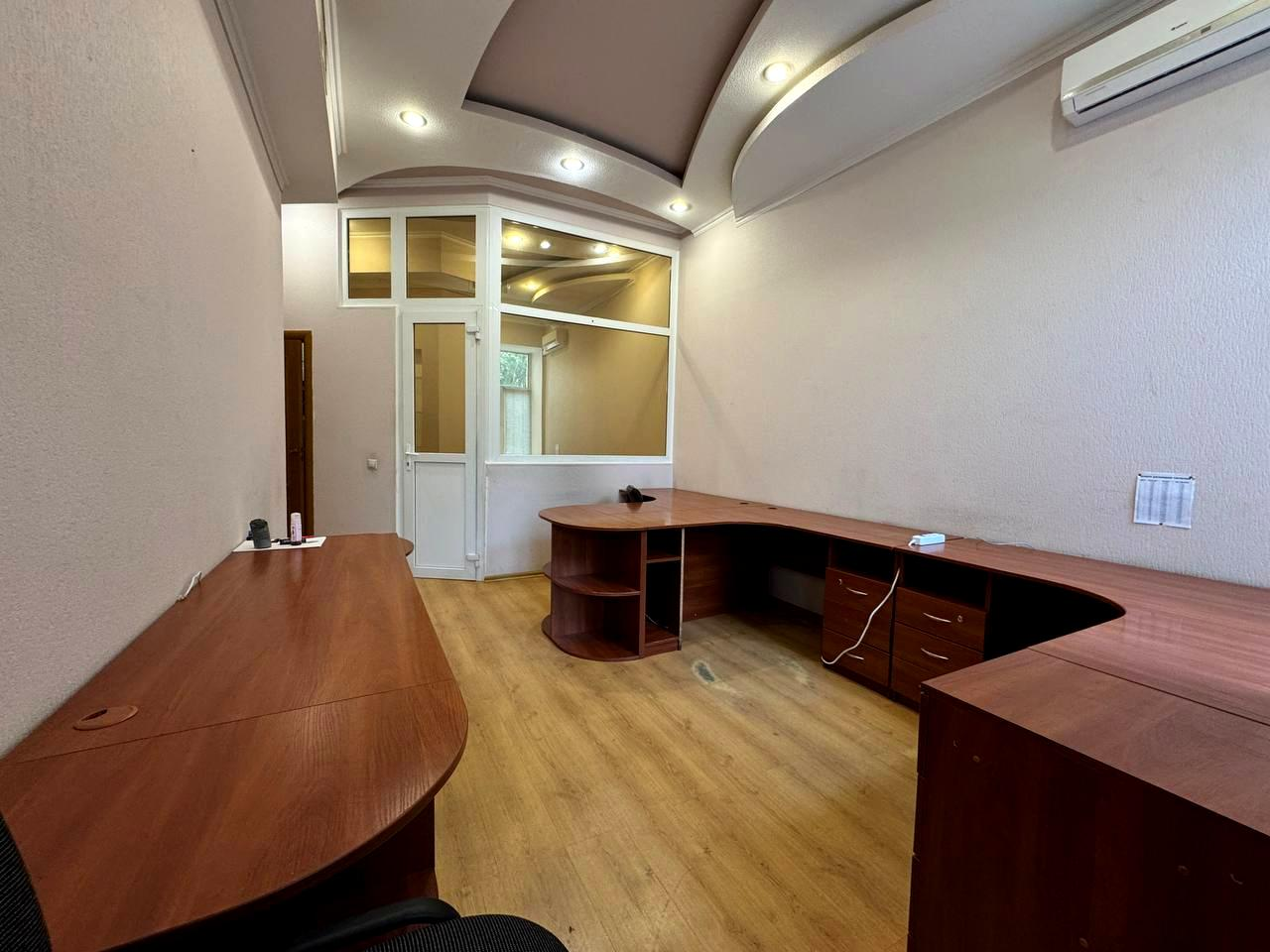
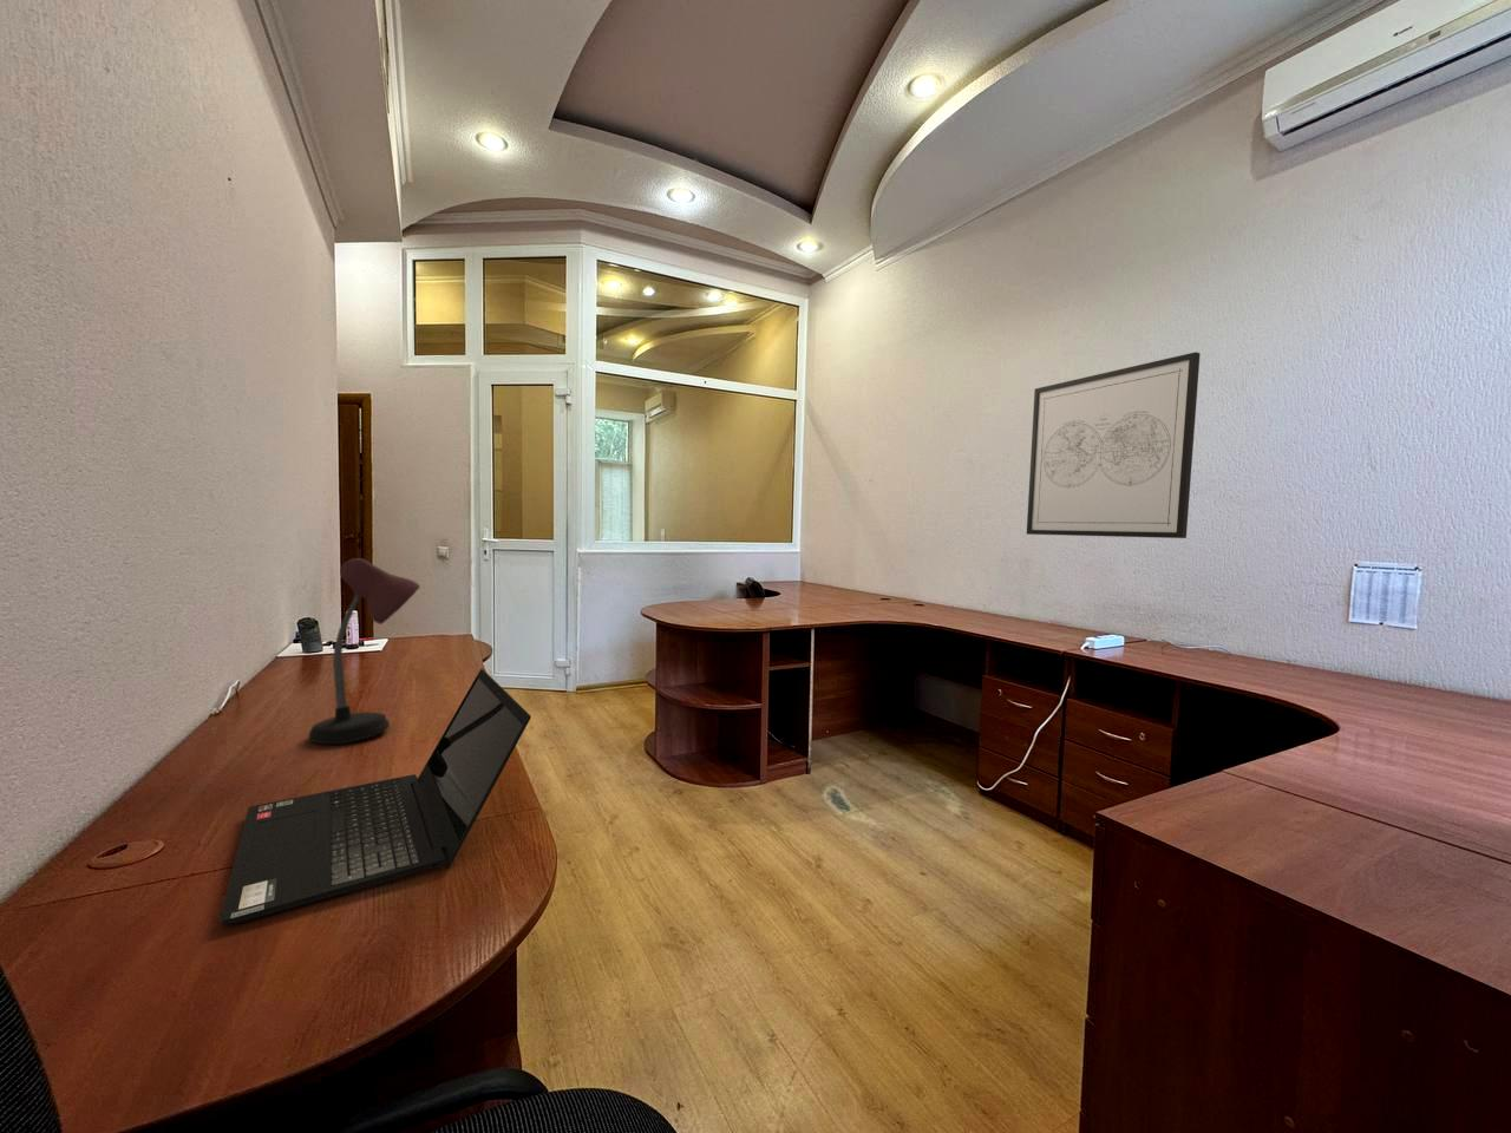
+ wall art [1026,351,1202,539]
+ laptop computer [219,668,532,925]
+ desk lamp [308,557,421,745]
